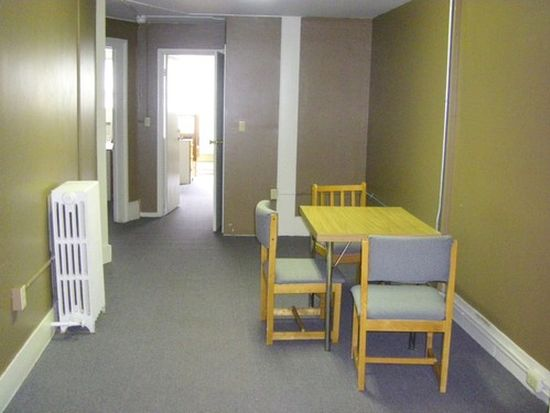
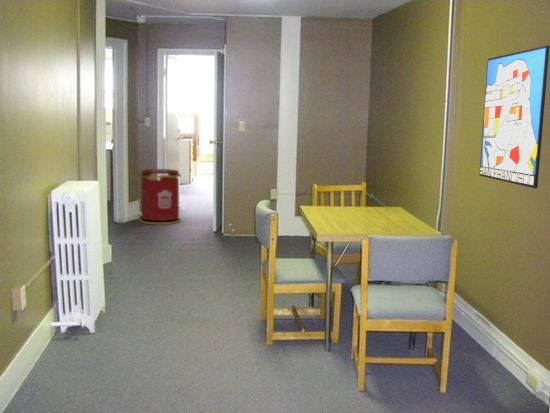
+ wall art [478,45,550,189]
+ trash can [137,168,182,226]
